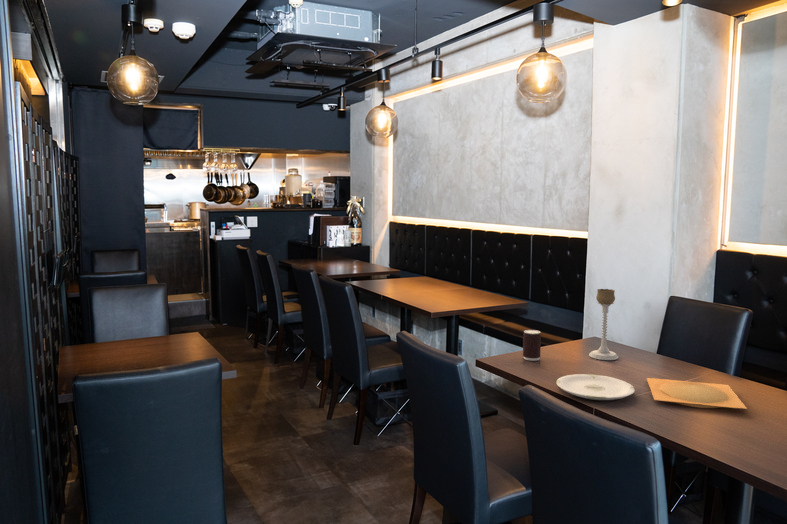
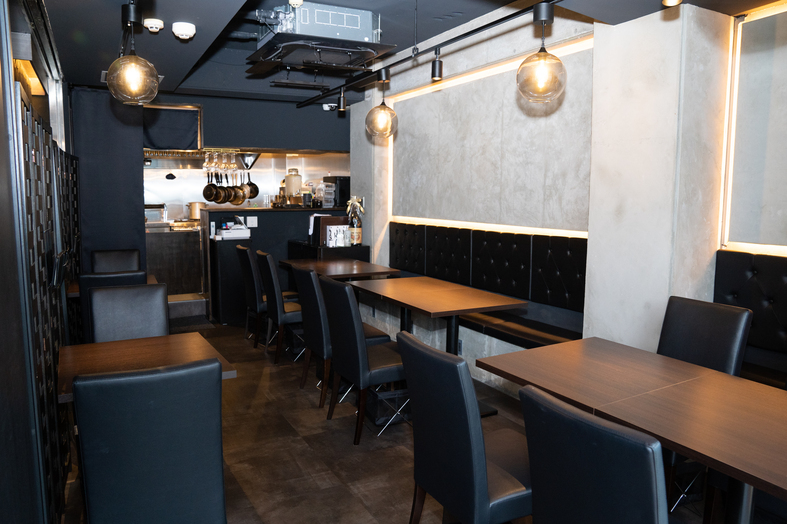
- candle holder [588,288,619,361]
- plate [555,373,636,401]
- plate [646,377,748,410]
- beverage can [522,329,542,362]
